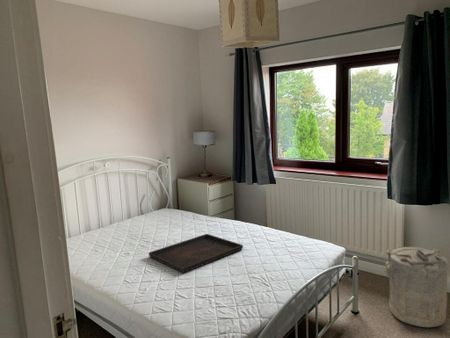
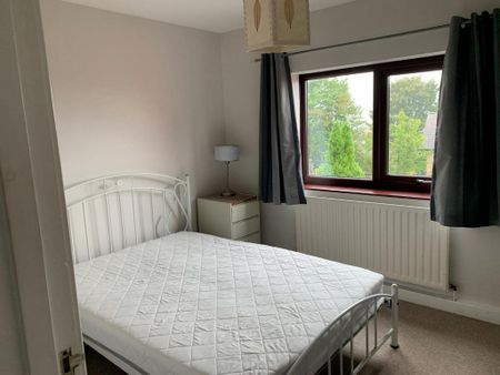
- laundry hamper [383,246,449,328]
- serving tray [148,233,244,274]
